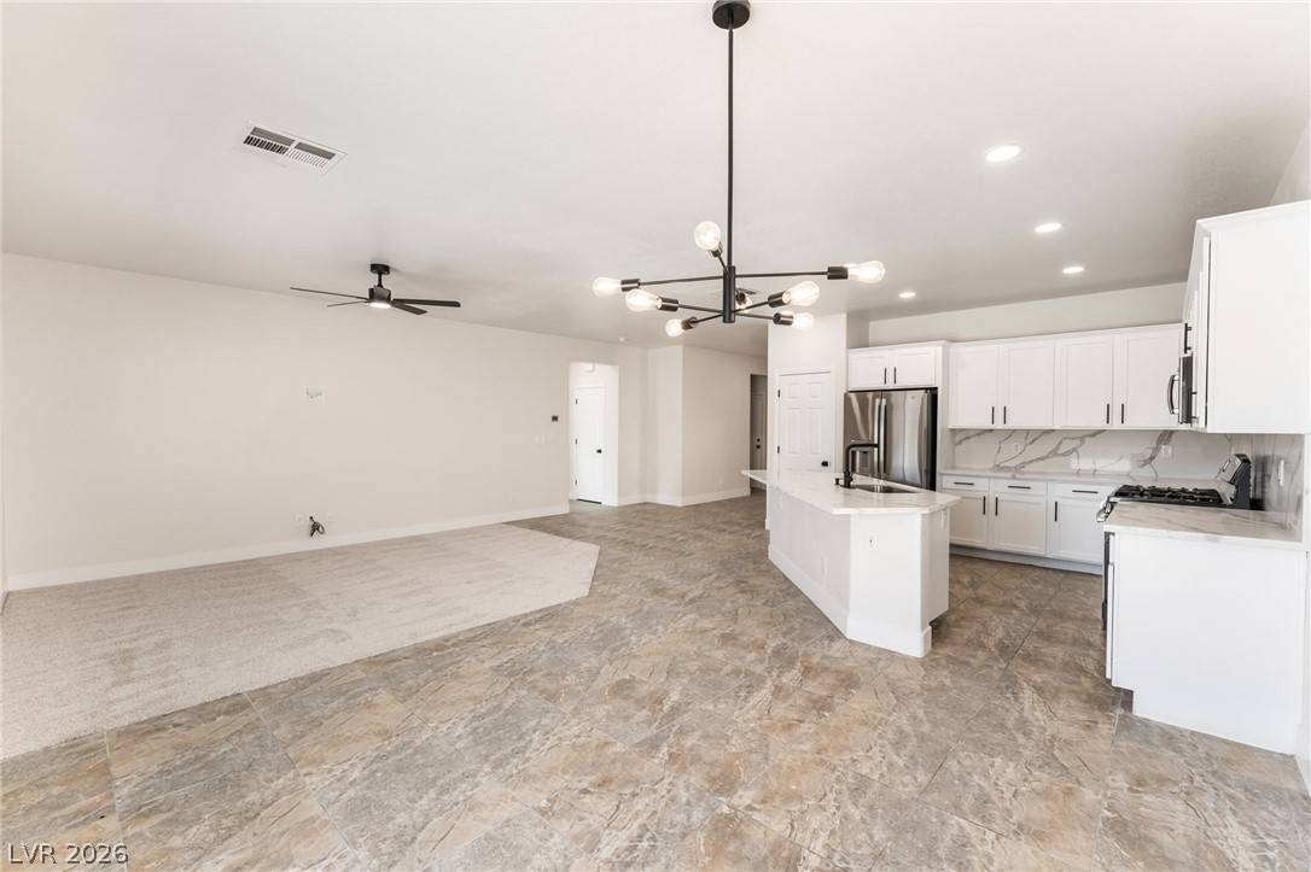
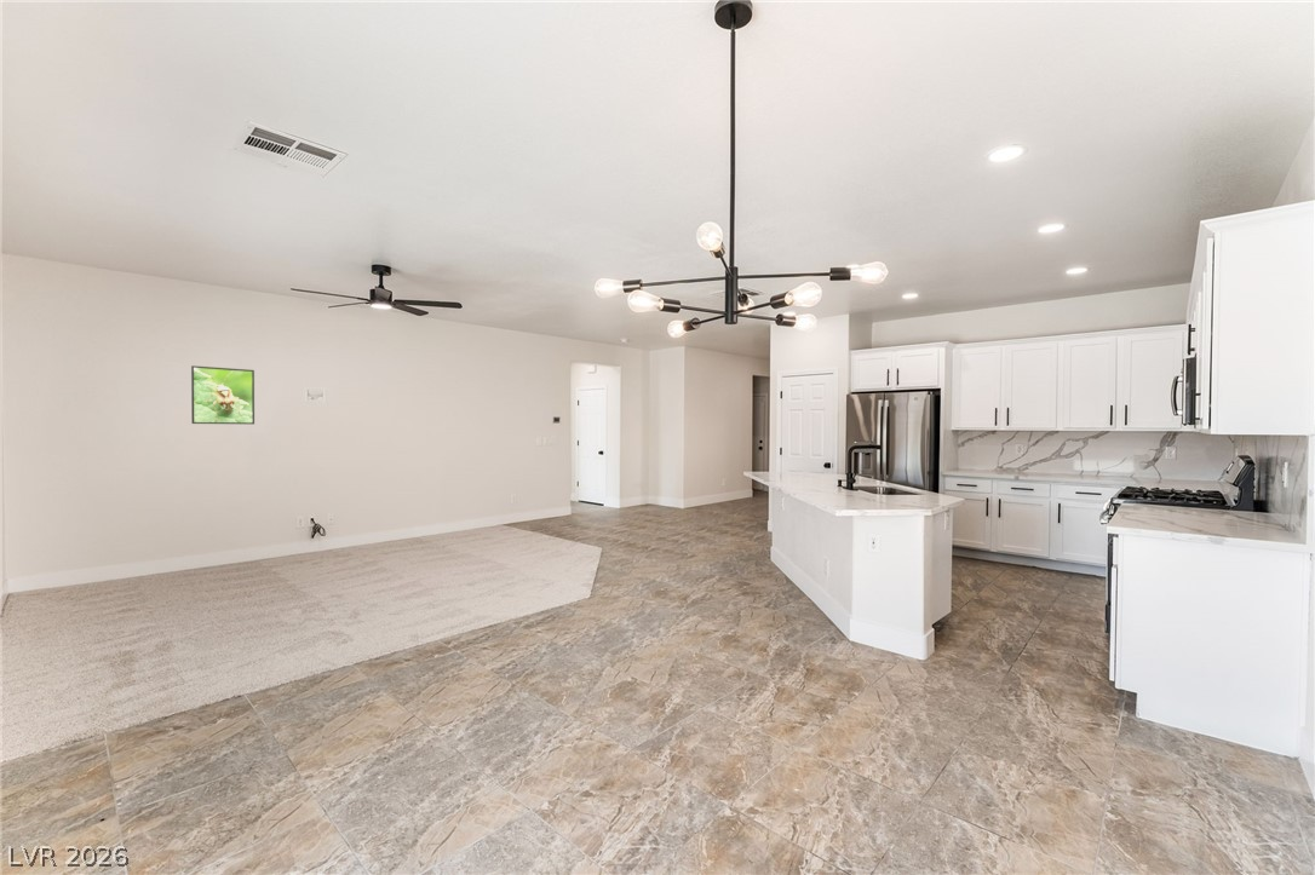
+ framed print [190,364,255,426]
